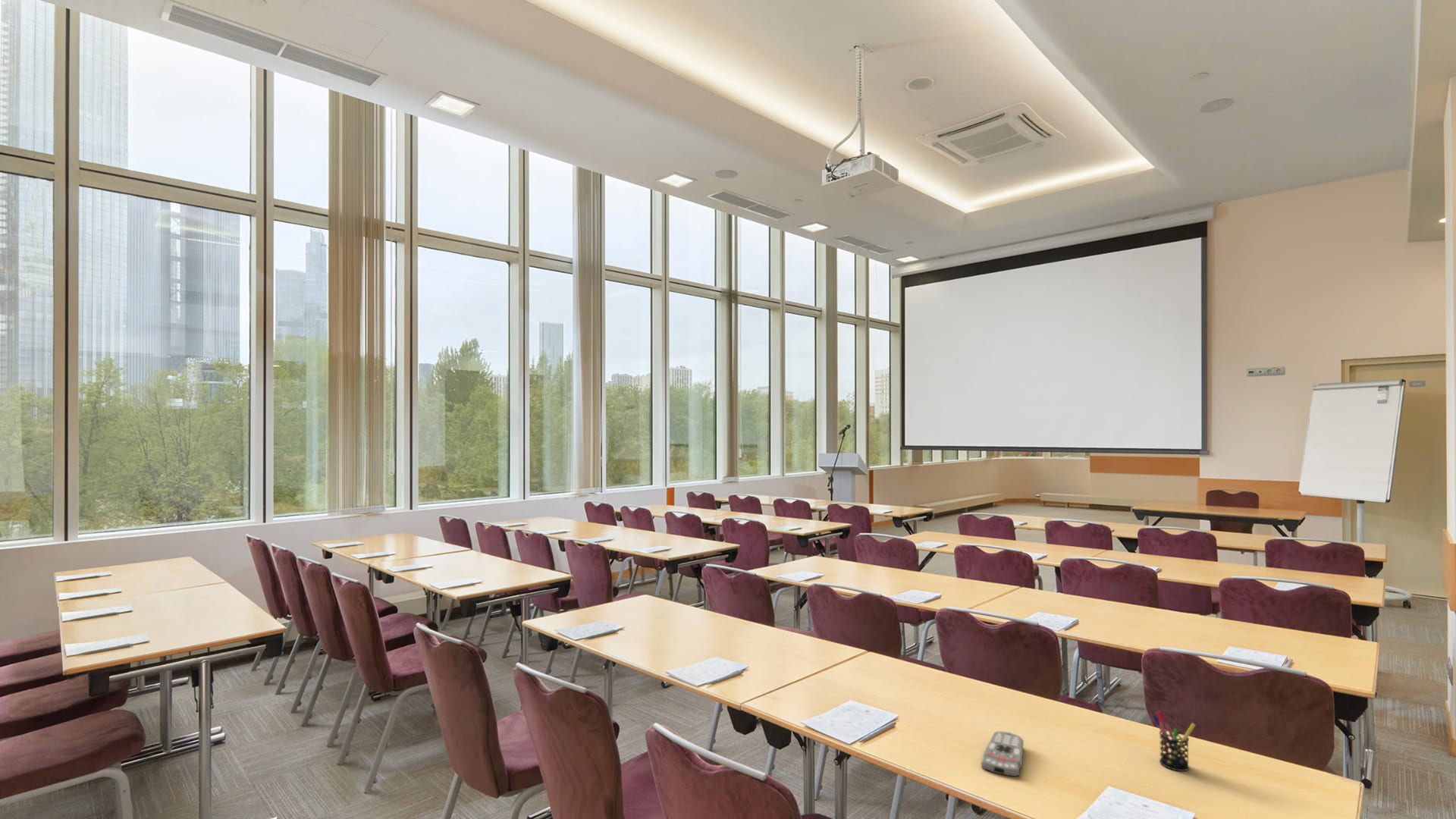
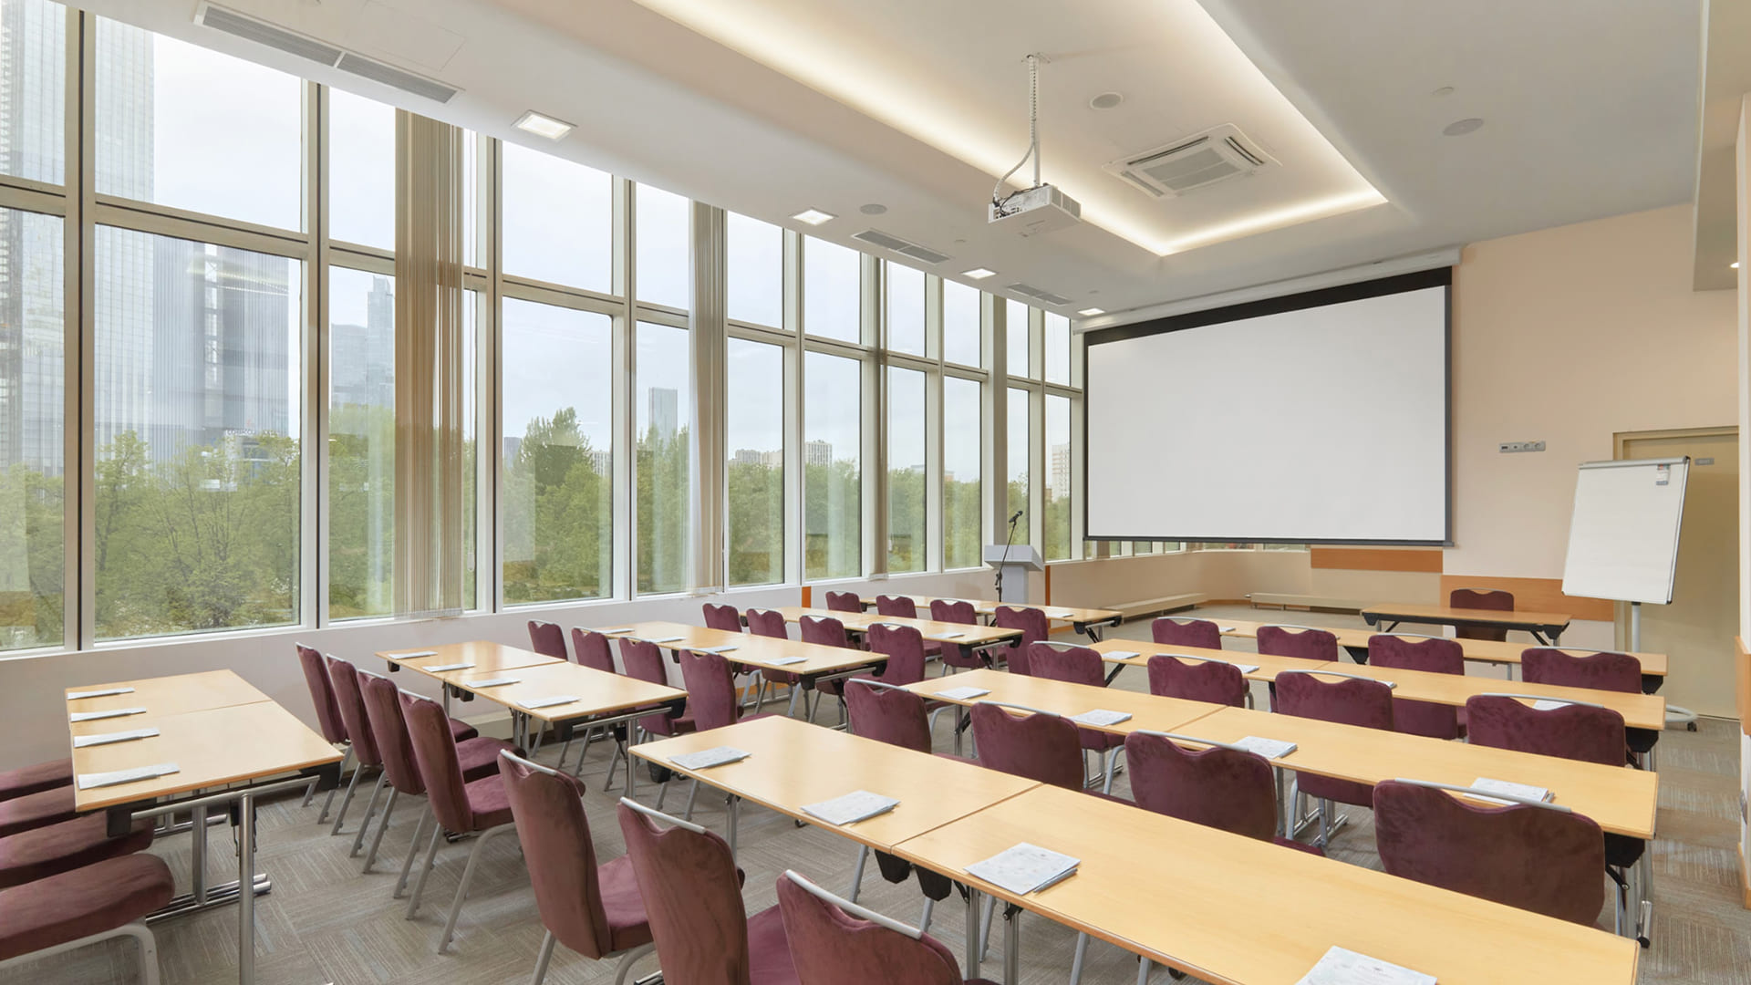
- pen holder [1152,711,1197,772]
- remote control [981,731,1025,777]
